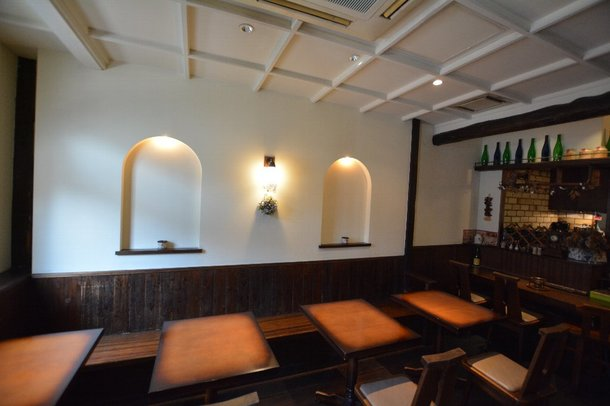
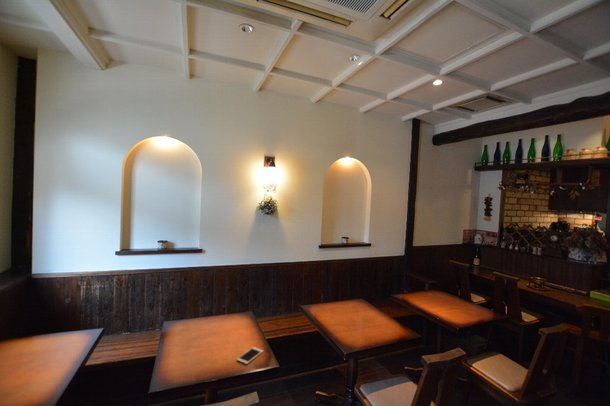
+ cell phone [236,346,264,365]
